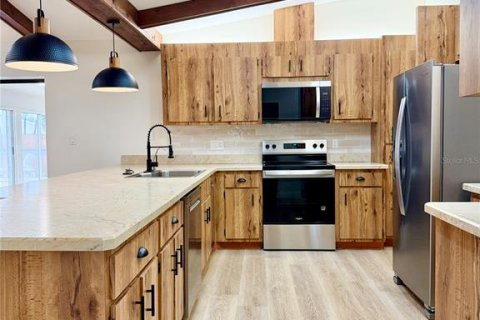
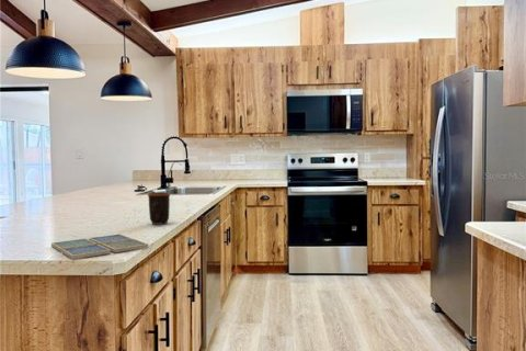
+ drink coaster [50,234,149,260]
+ mug [147,192,171,226]
